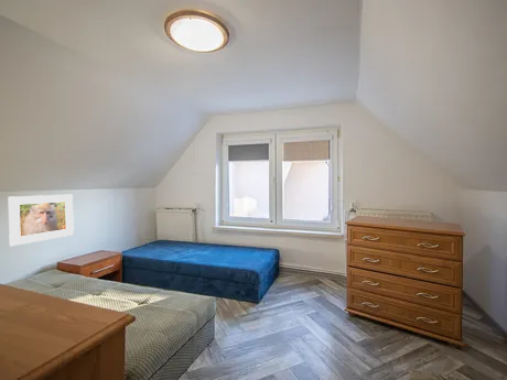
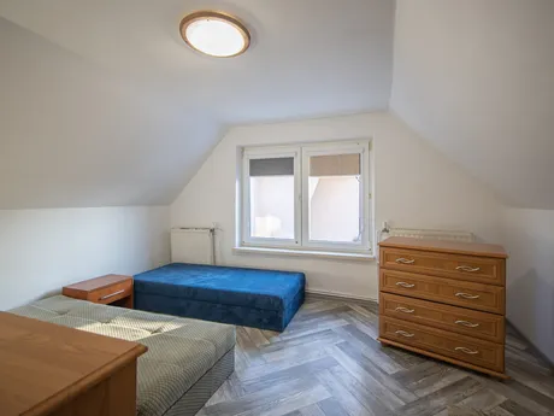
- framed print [7,194,75,247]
